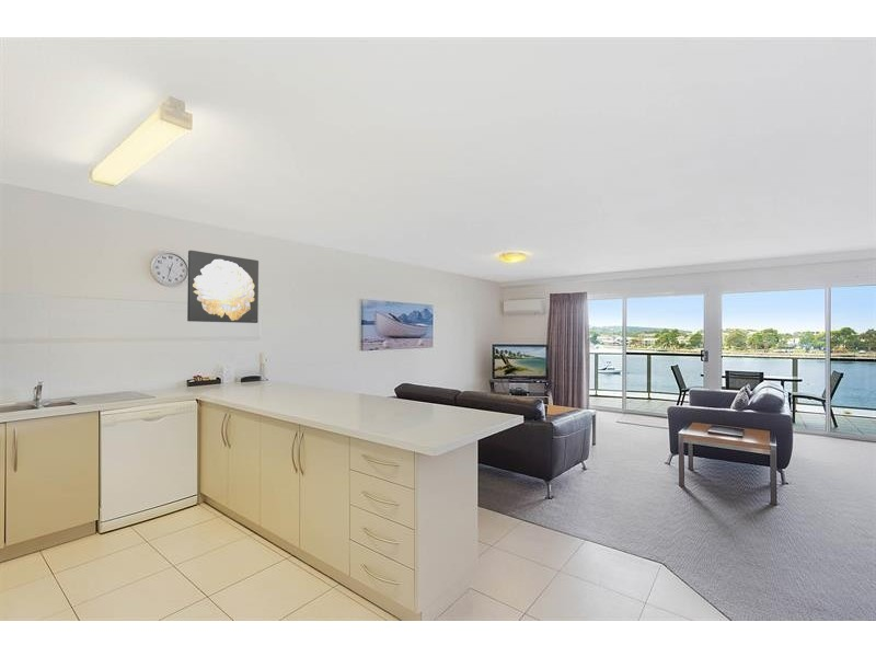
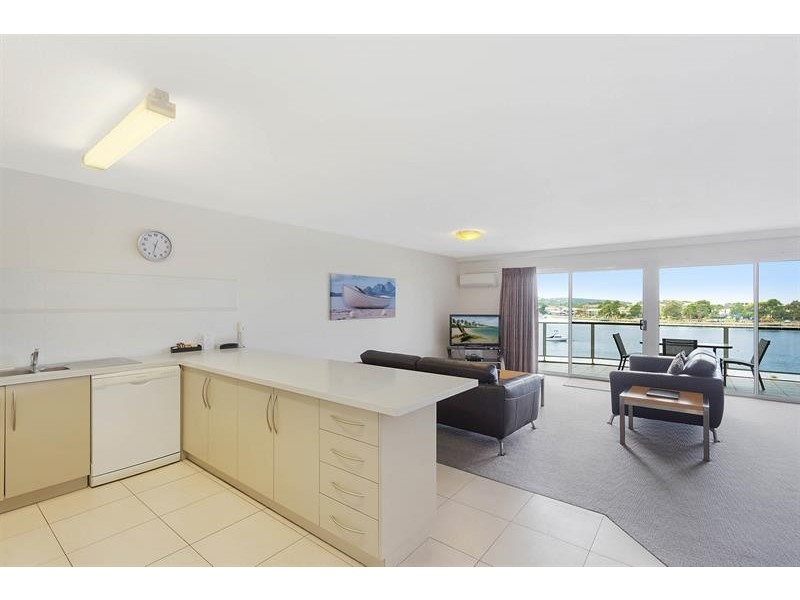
- wall art [186,250,260,324]
